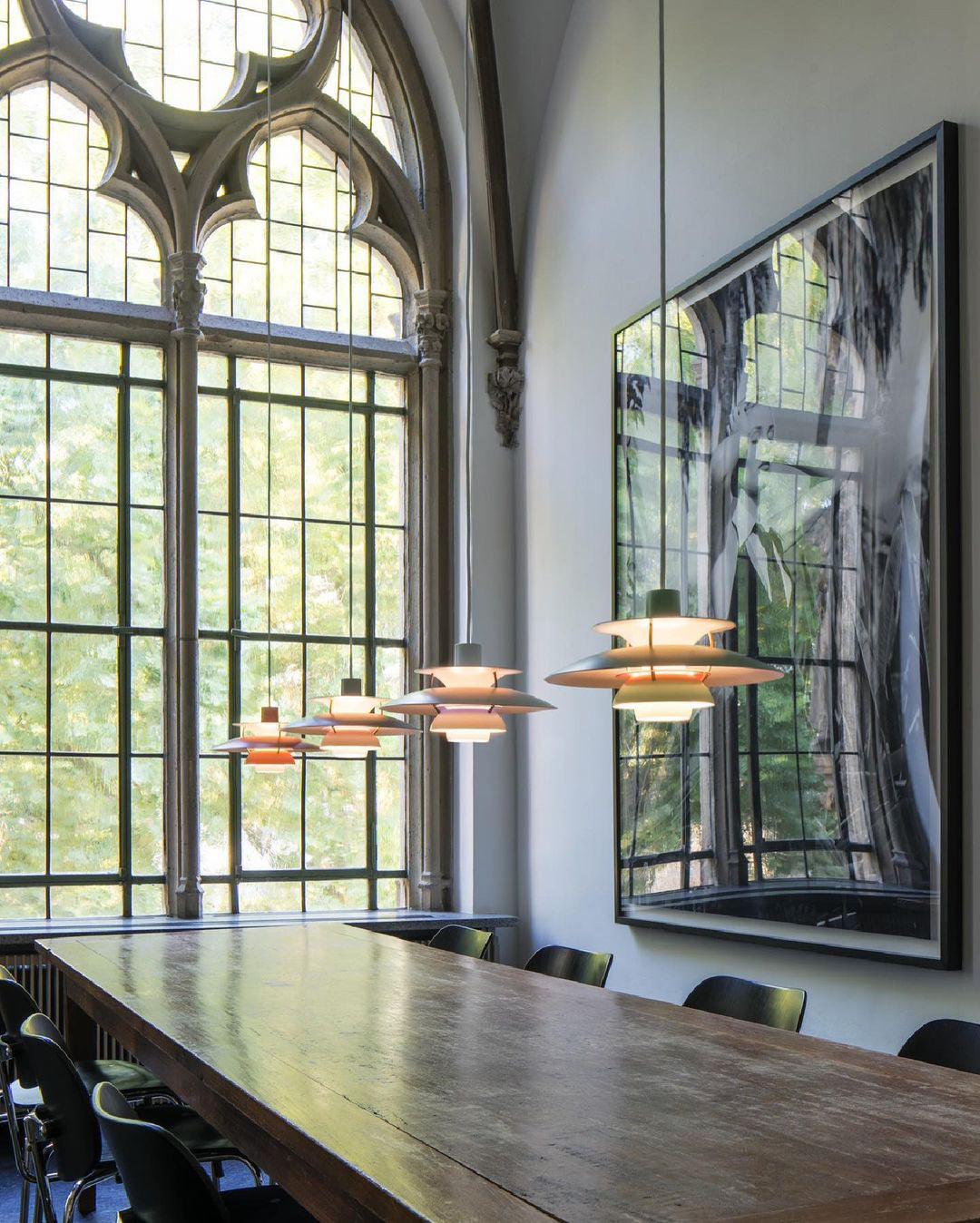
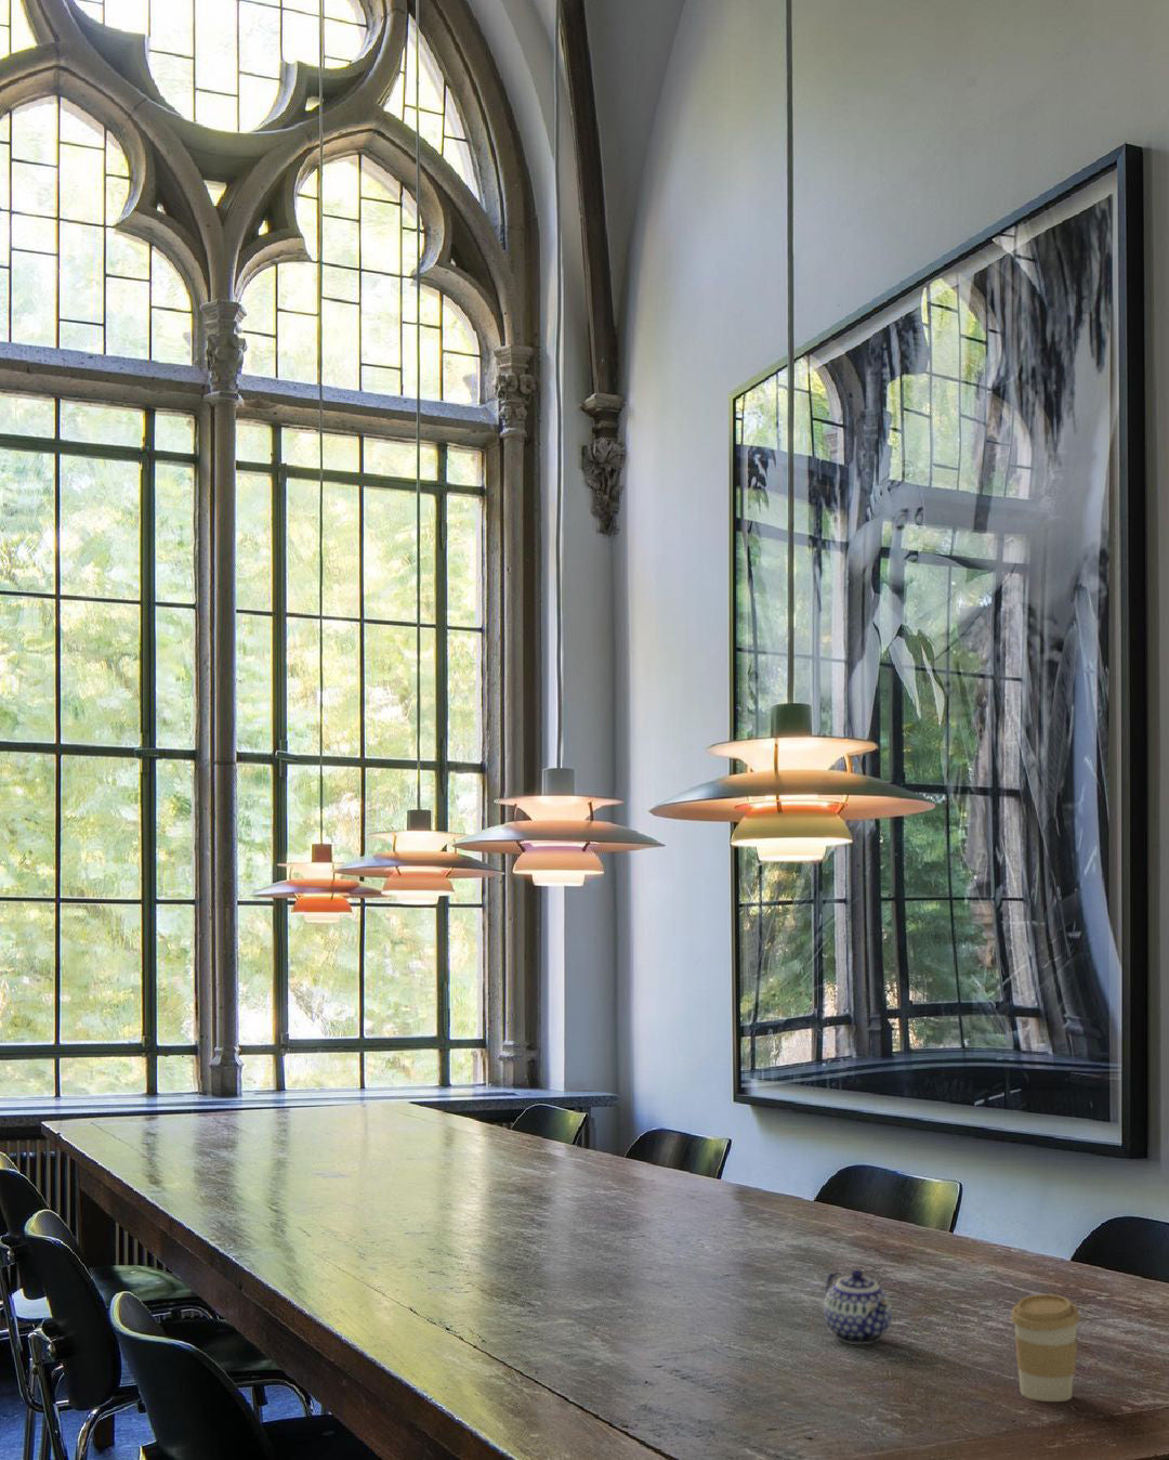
+ coffee cup [1010,1293,1082,1403]
+ teapot [823,1269,893,1345]
